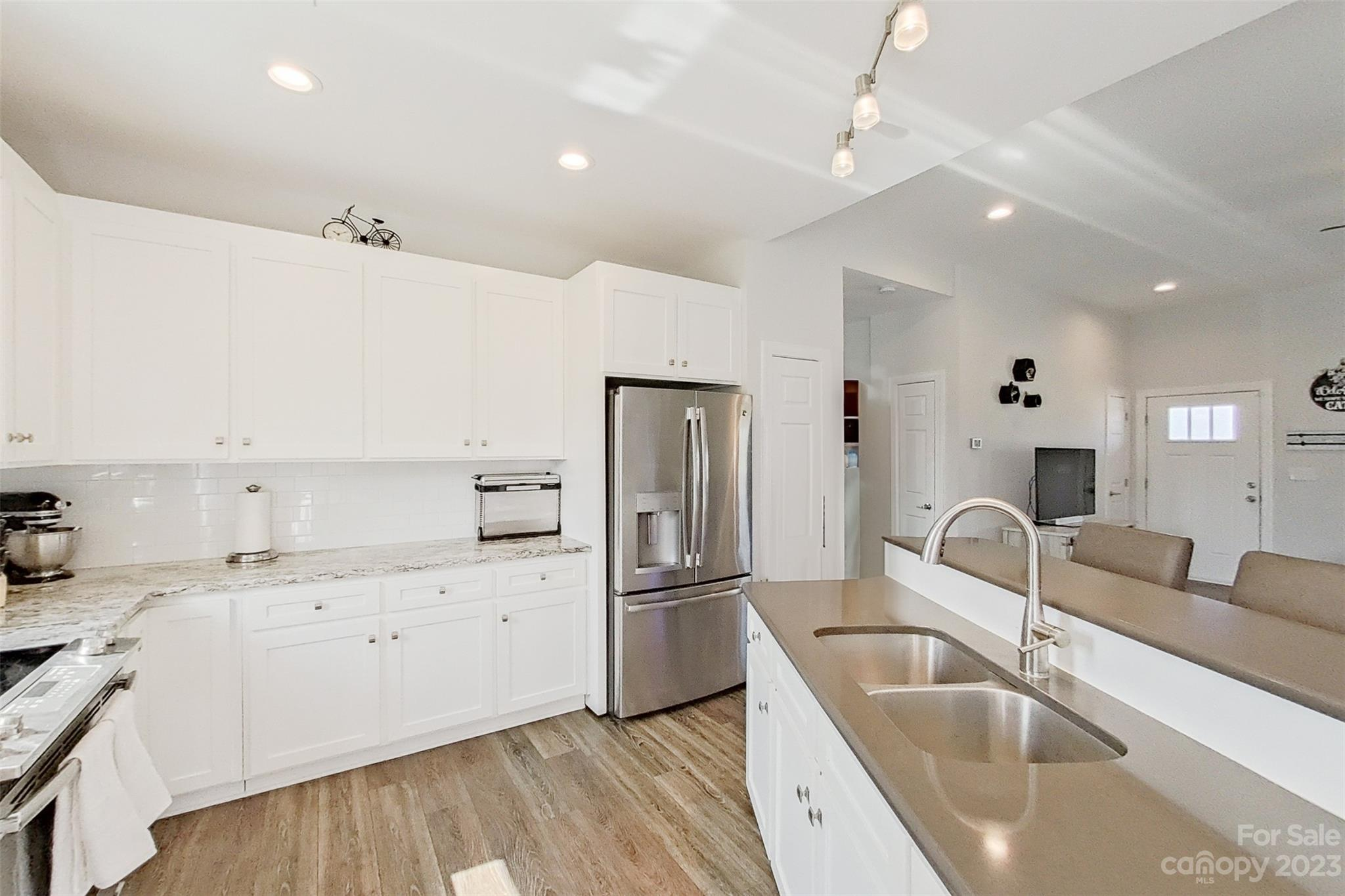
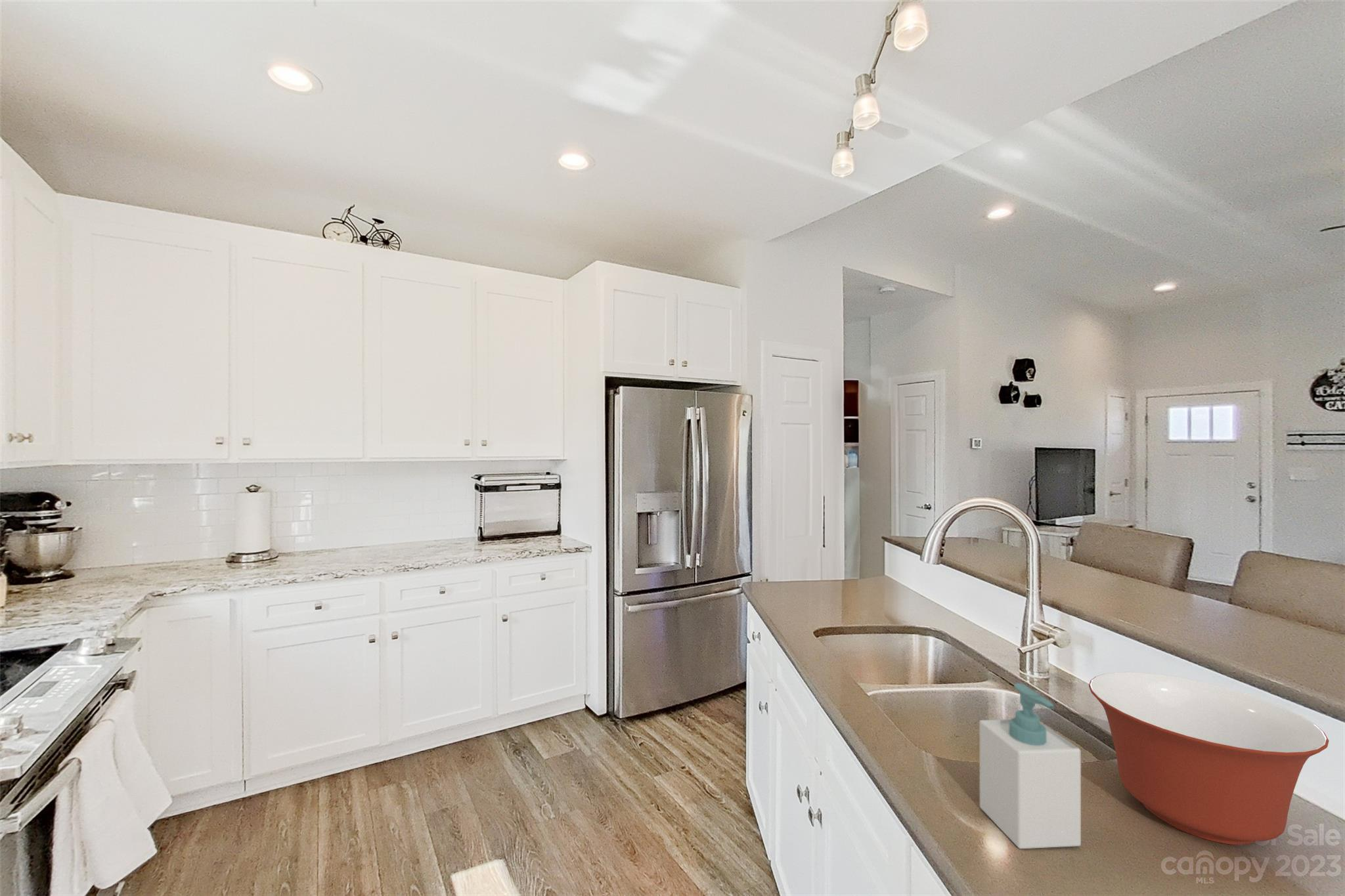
+ mixing bowl [1088,672,1329,845]
+ soap bottle [979,683,1082,849]
